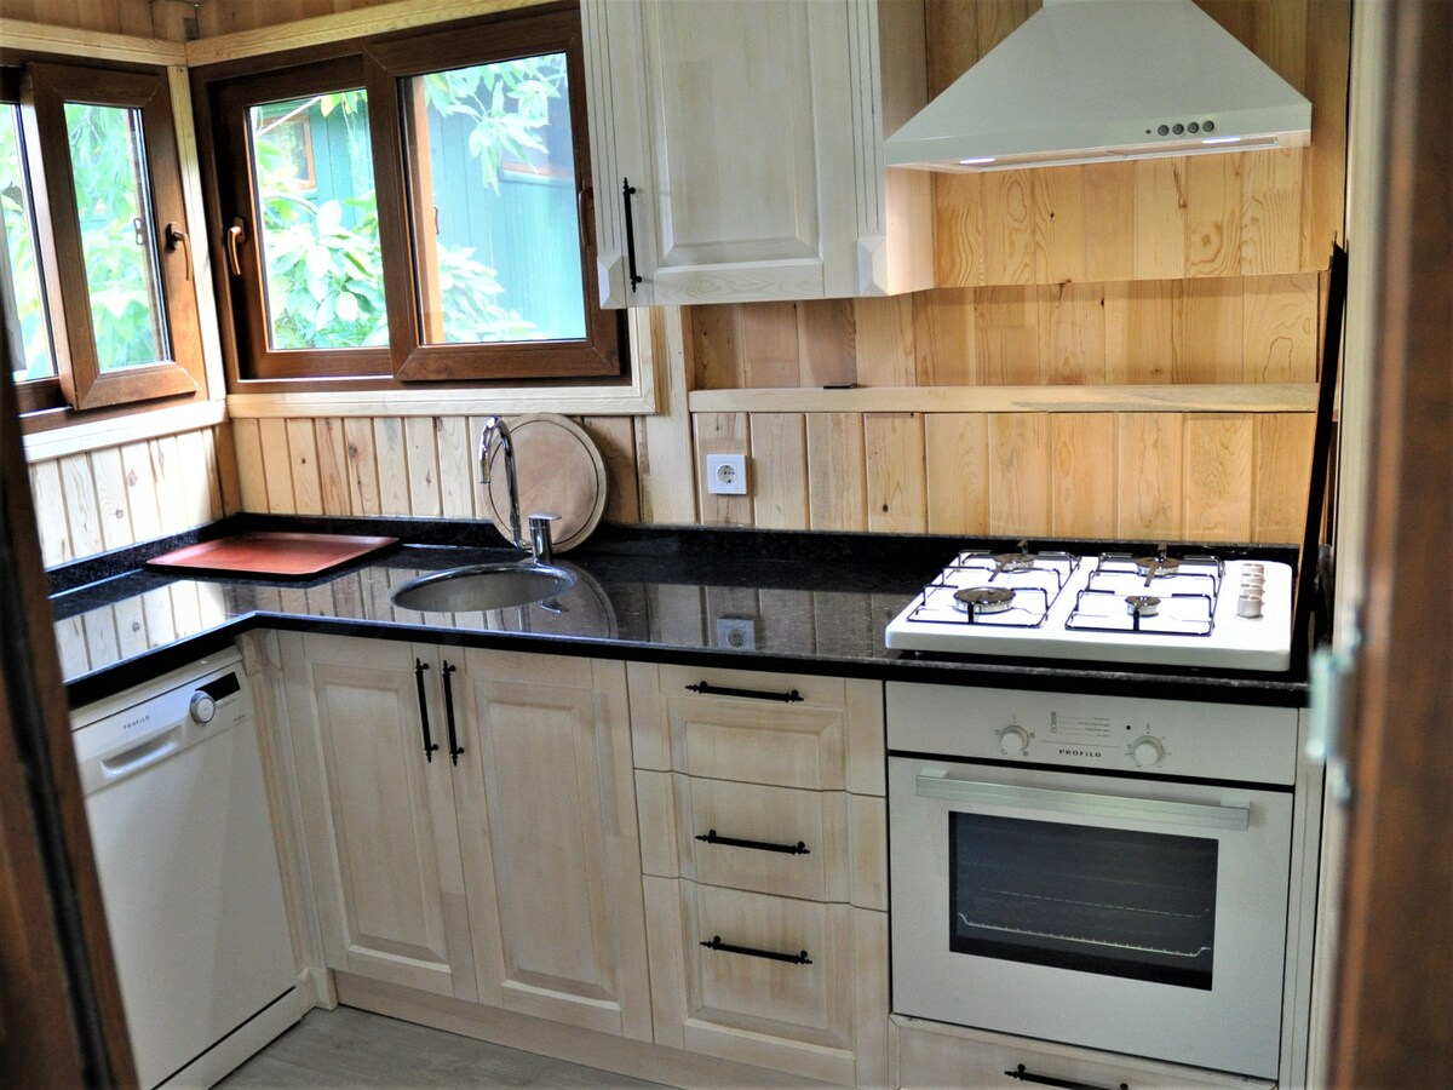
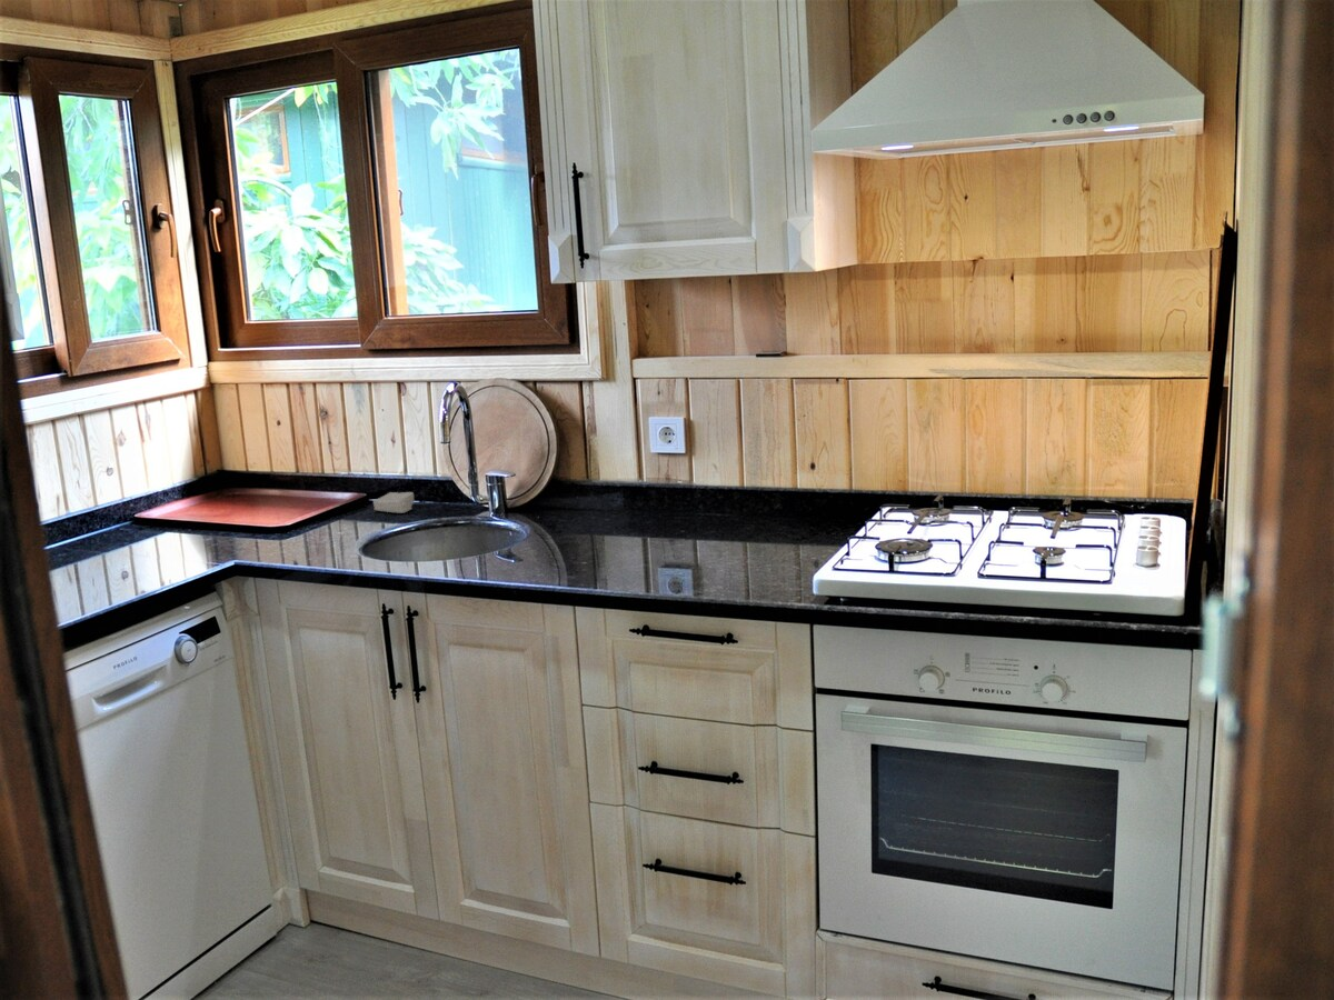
+ soap bar [372,491,415,514]
